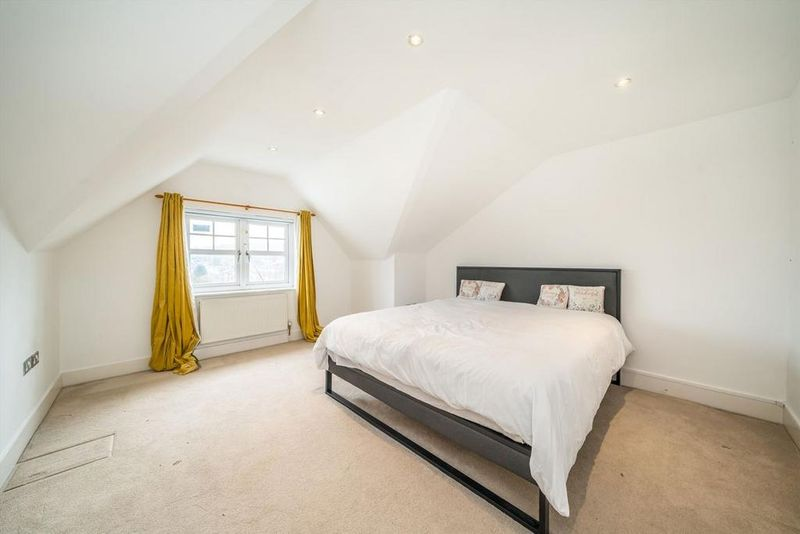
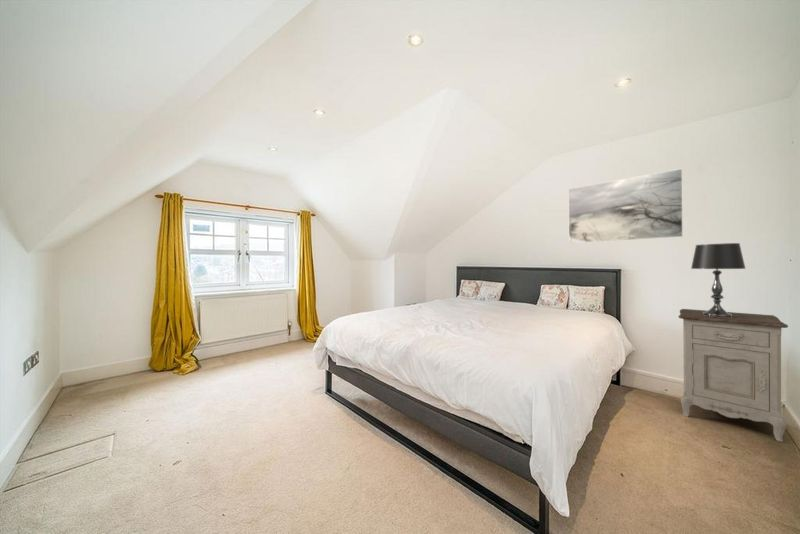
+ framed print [567,168,684,244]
+ nightstand [677,308,789,443]
+ table lamp [690,242,747,318]
